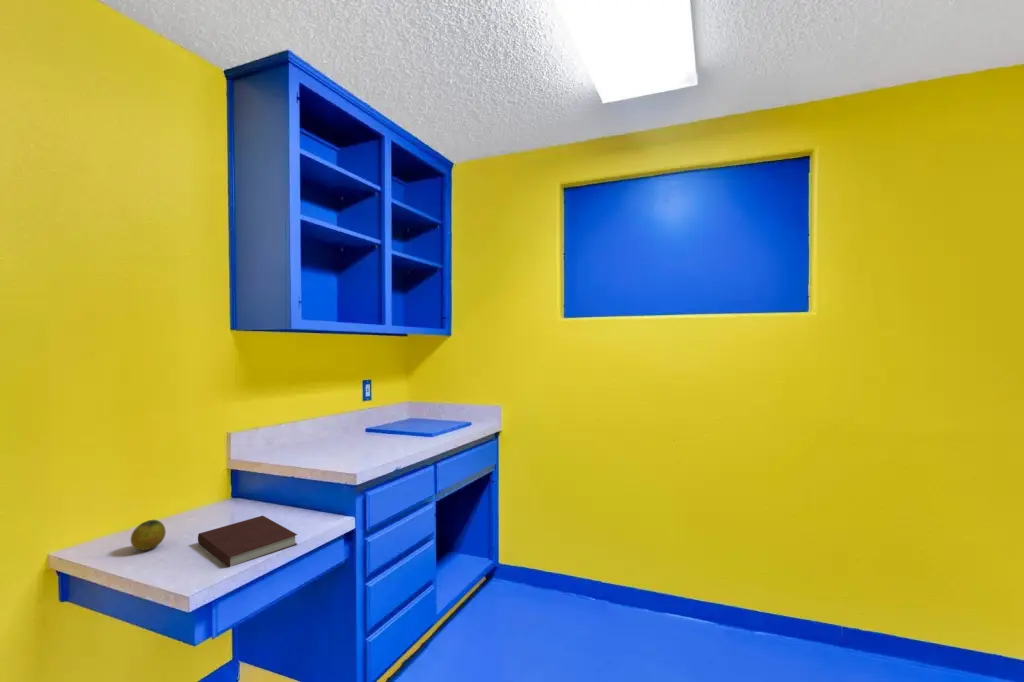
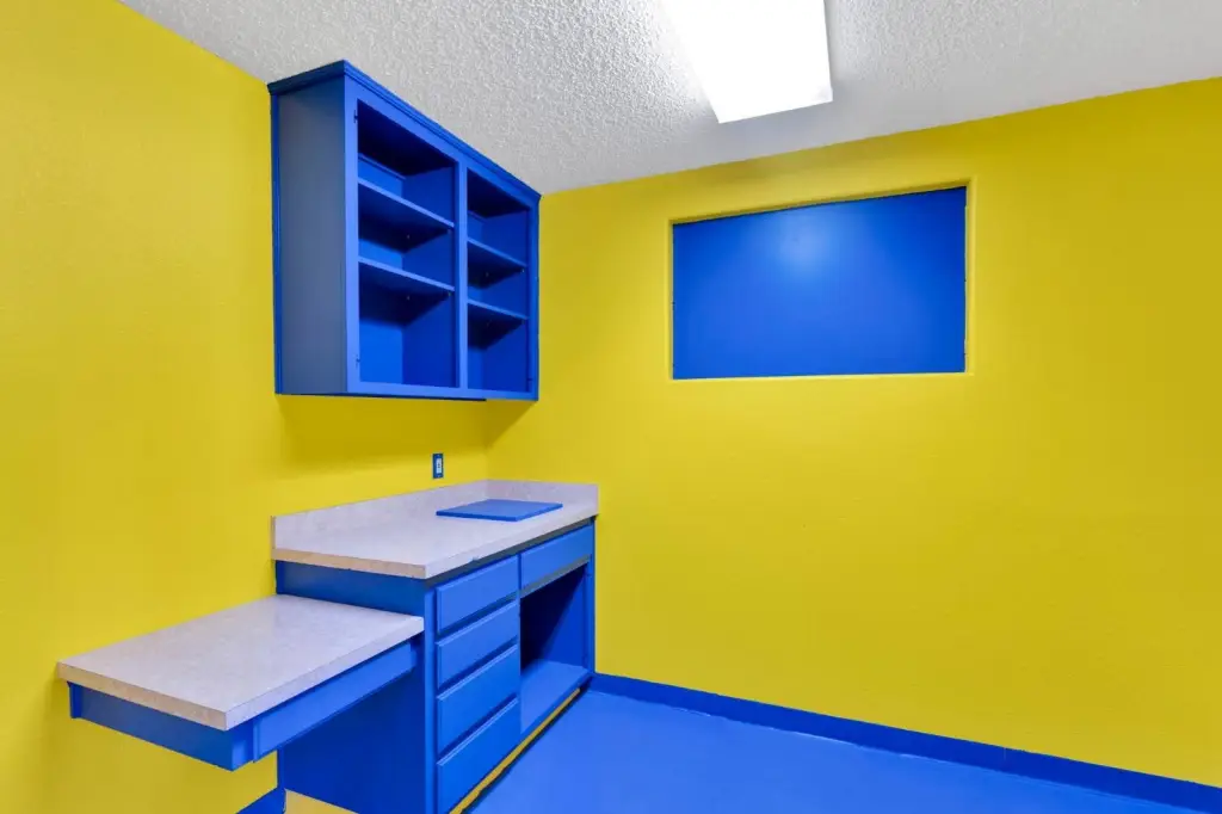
- notebook [197,515,298,568]
- fruit [130,519,167,551]
